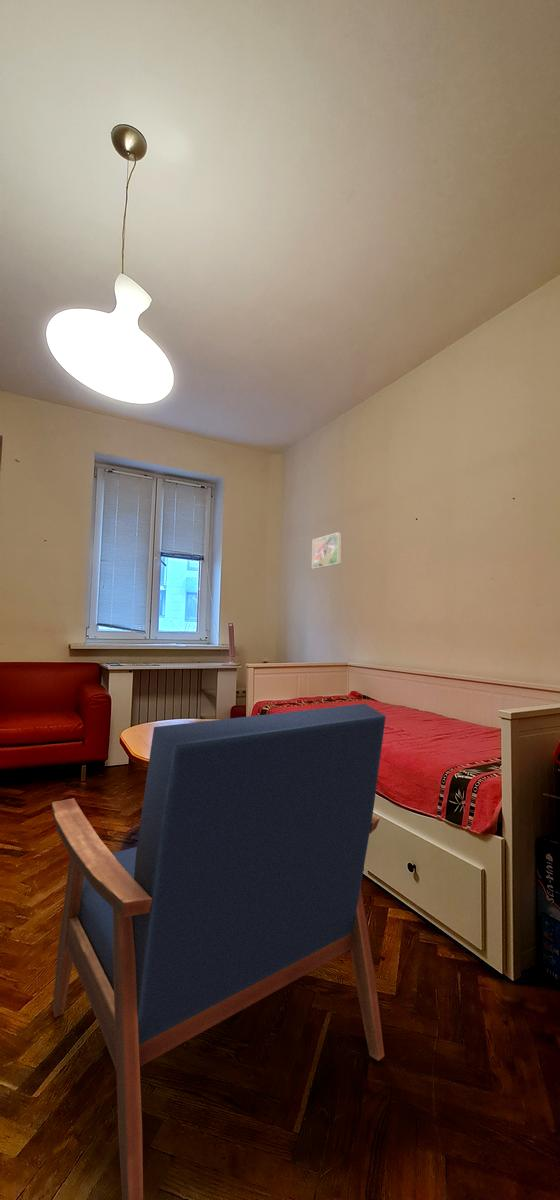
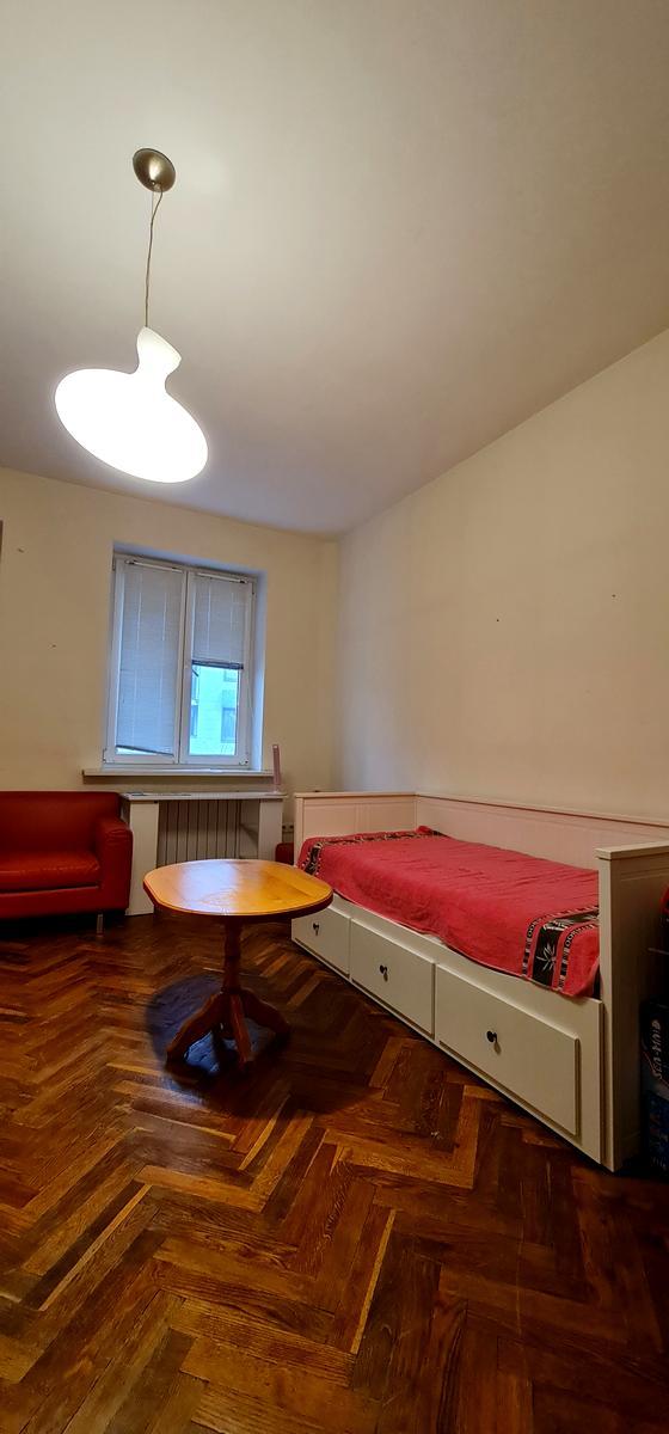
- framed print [311,531,342,570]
- armchair [50,703,387,1200]
